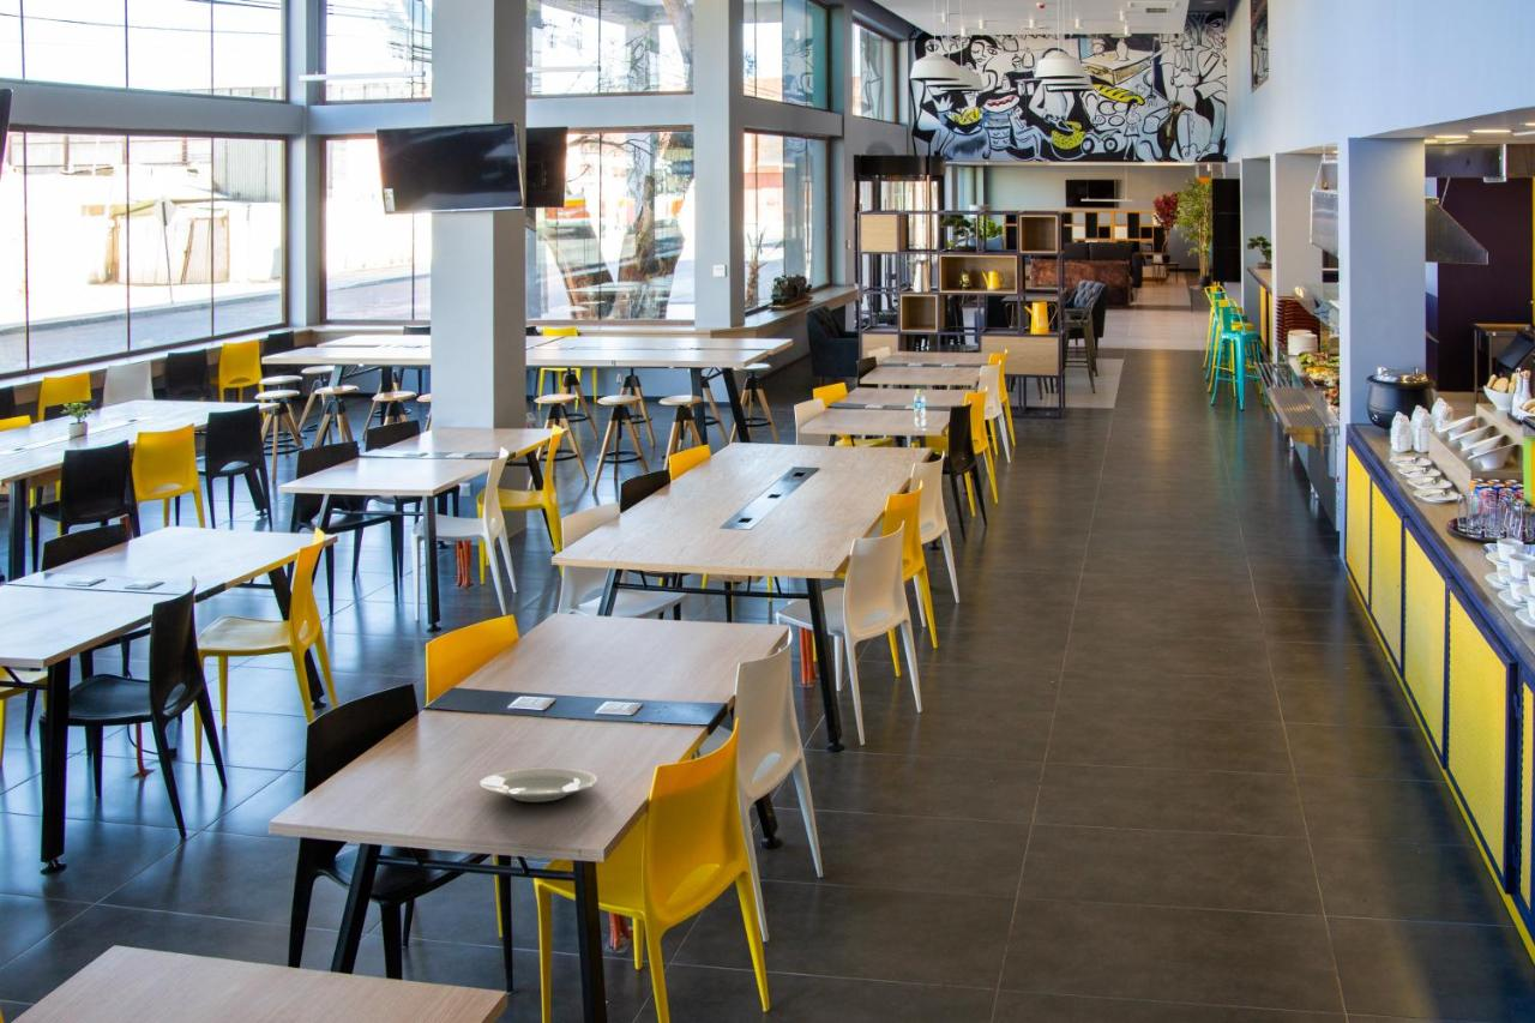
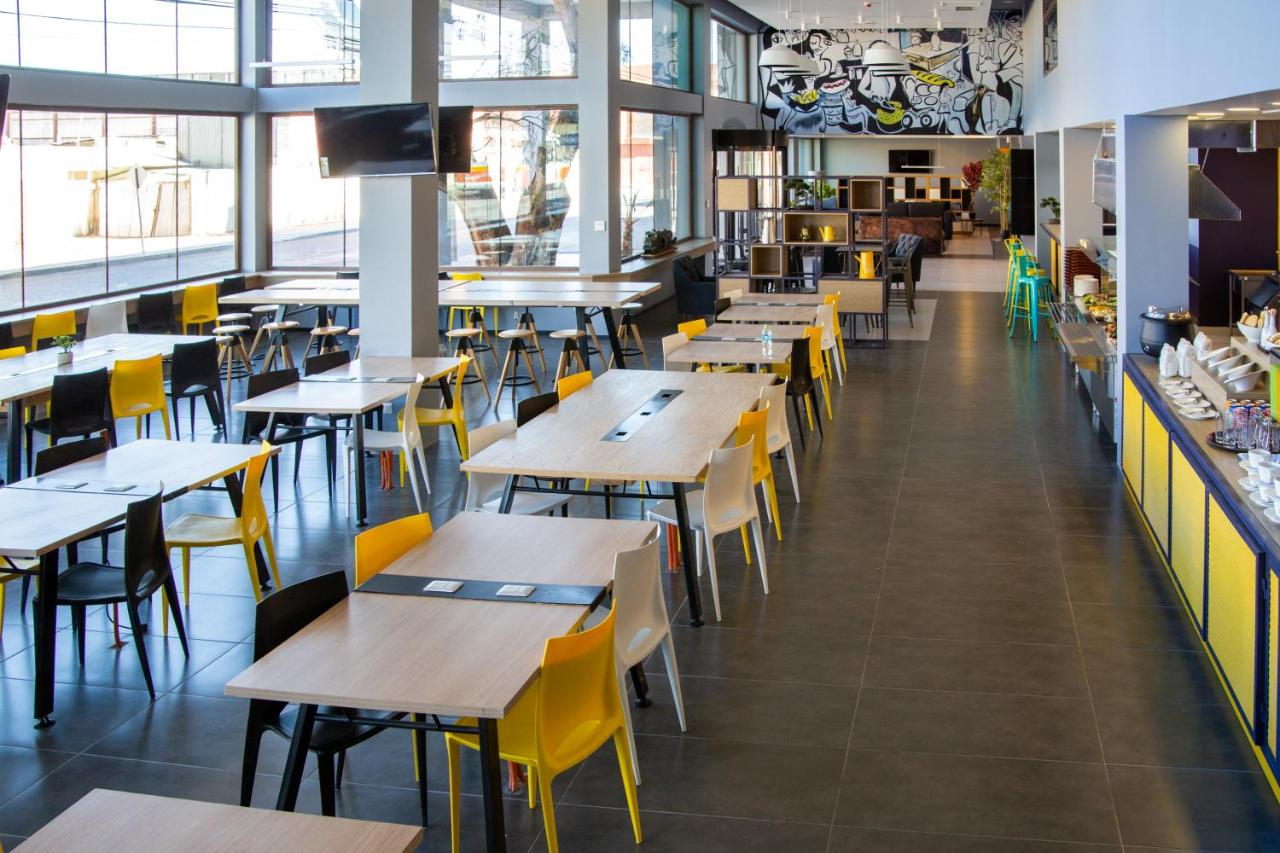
- plate [478,768,600,804]
